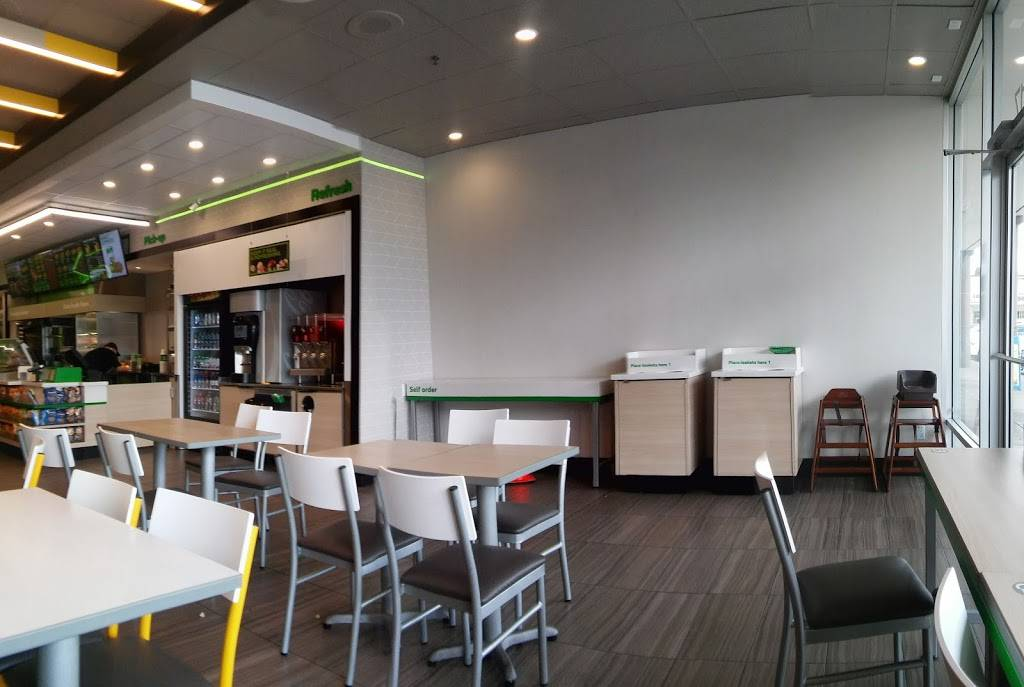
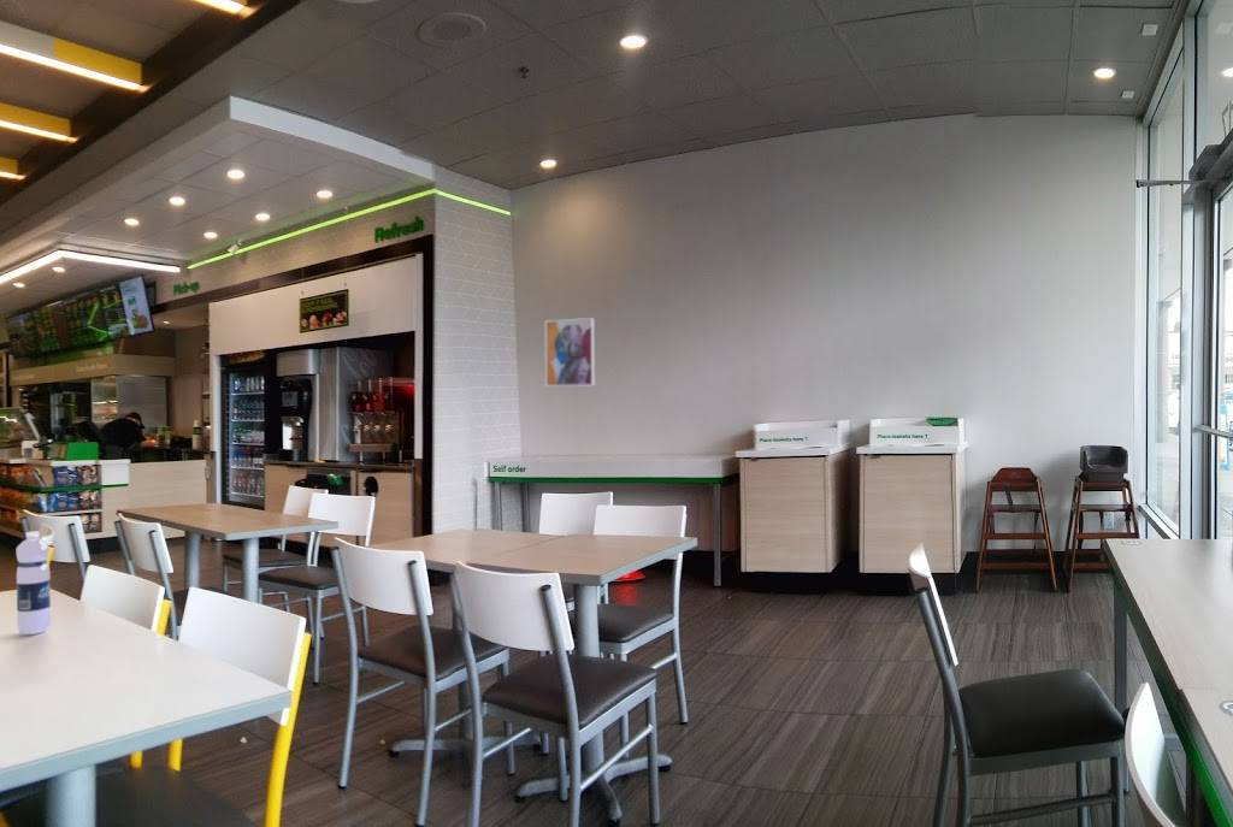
+ wall art [544,317,596,388]
+ water bottle [14,531,52,636]
